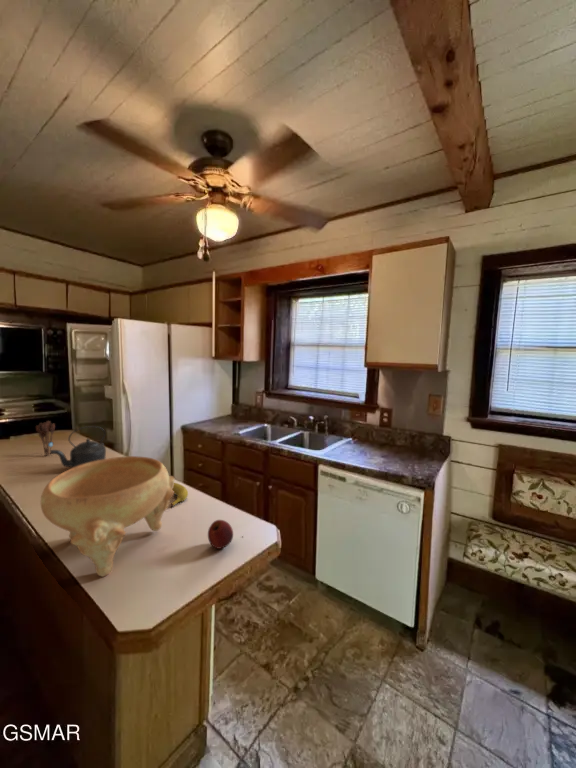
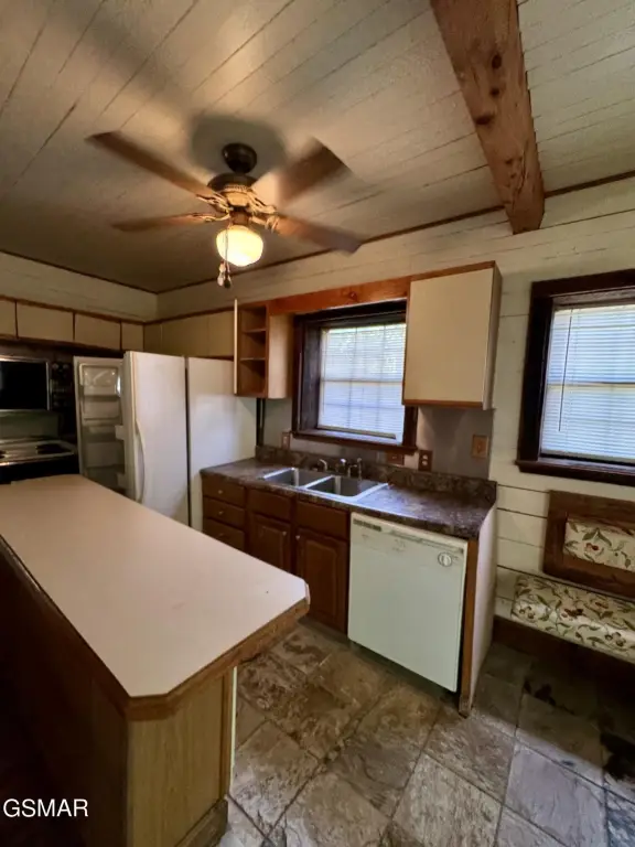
- kettle [49,425,107,468]
- apple [207,519,234,550]
- utensil holder [35,420,56,457]
- decorative bowl [40,455,175,578]
- banana [170,482,189,508]
